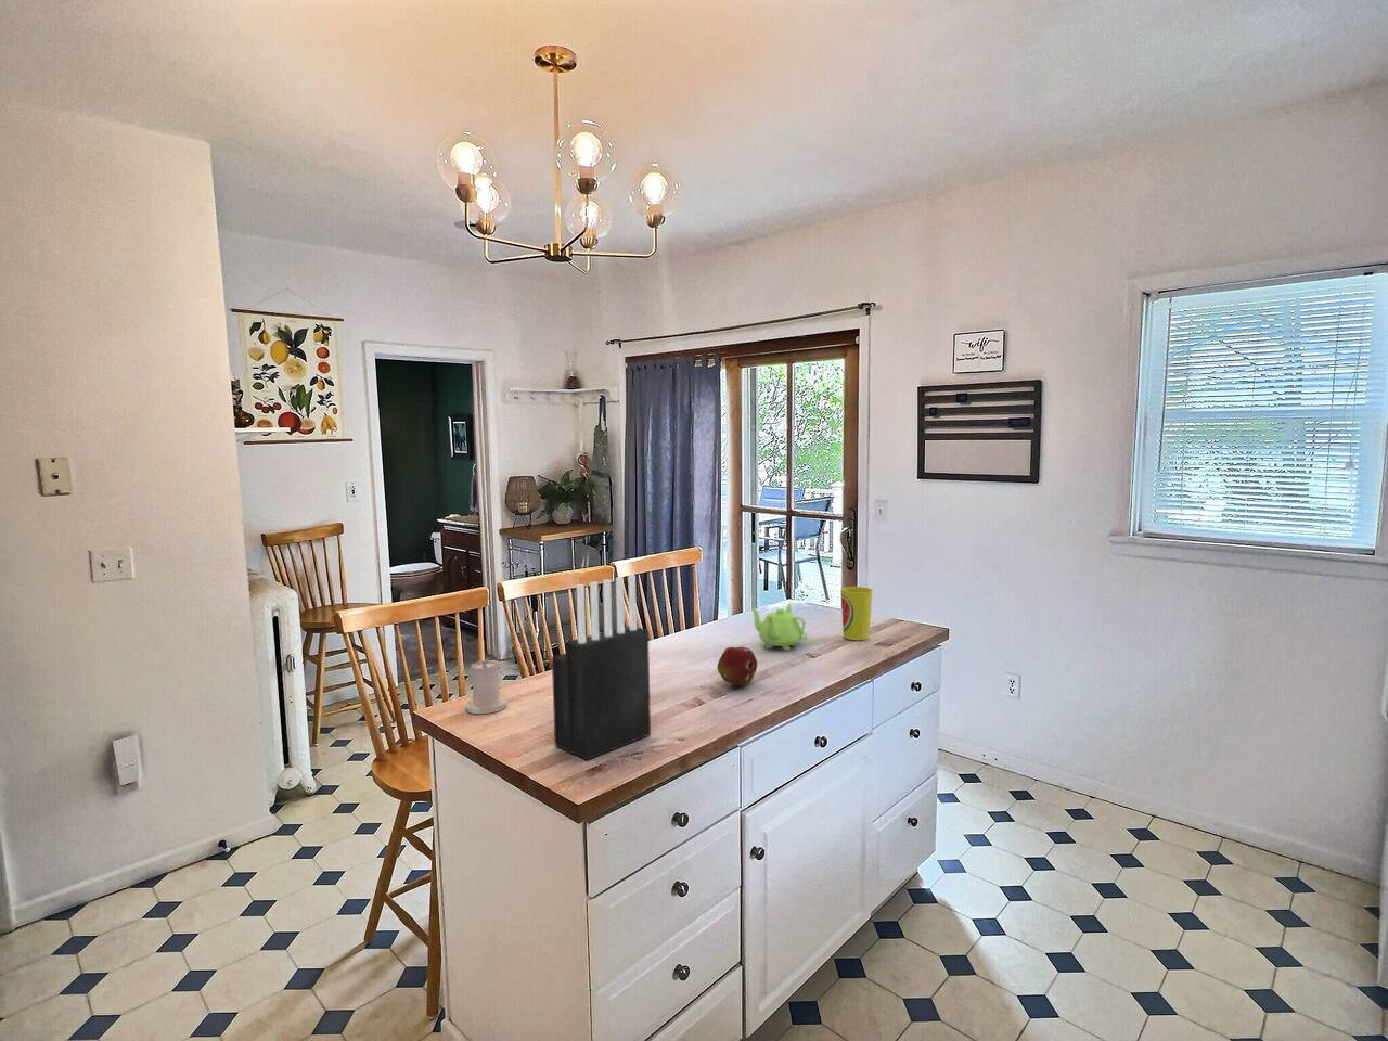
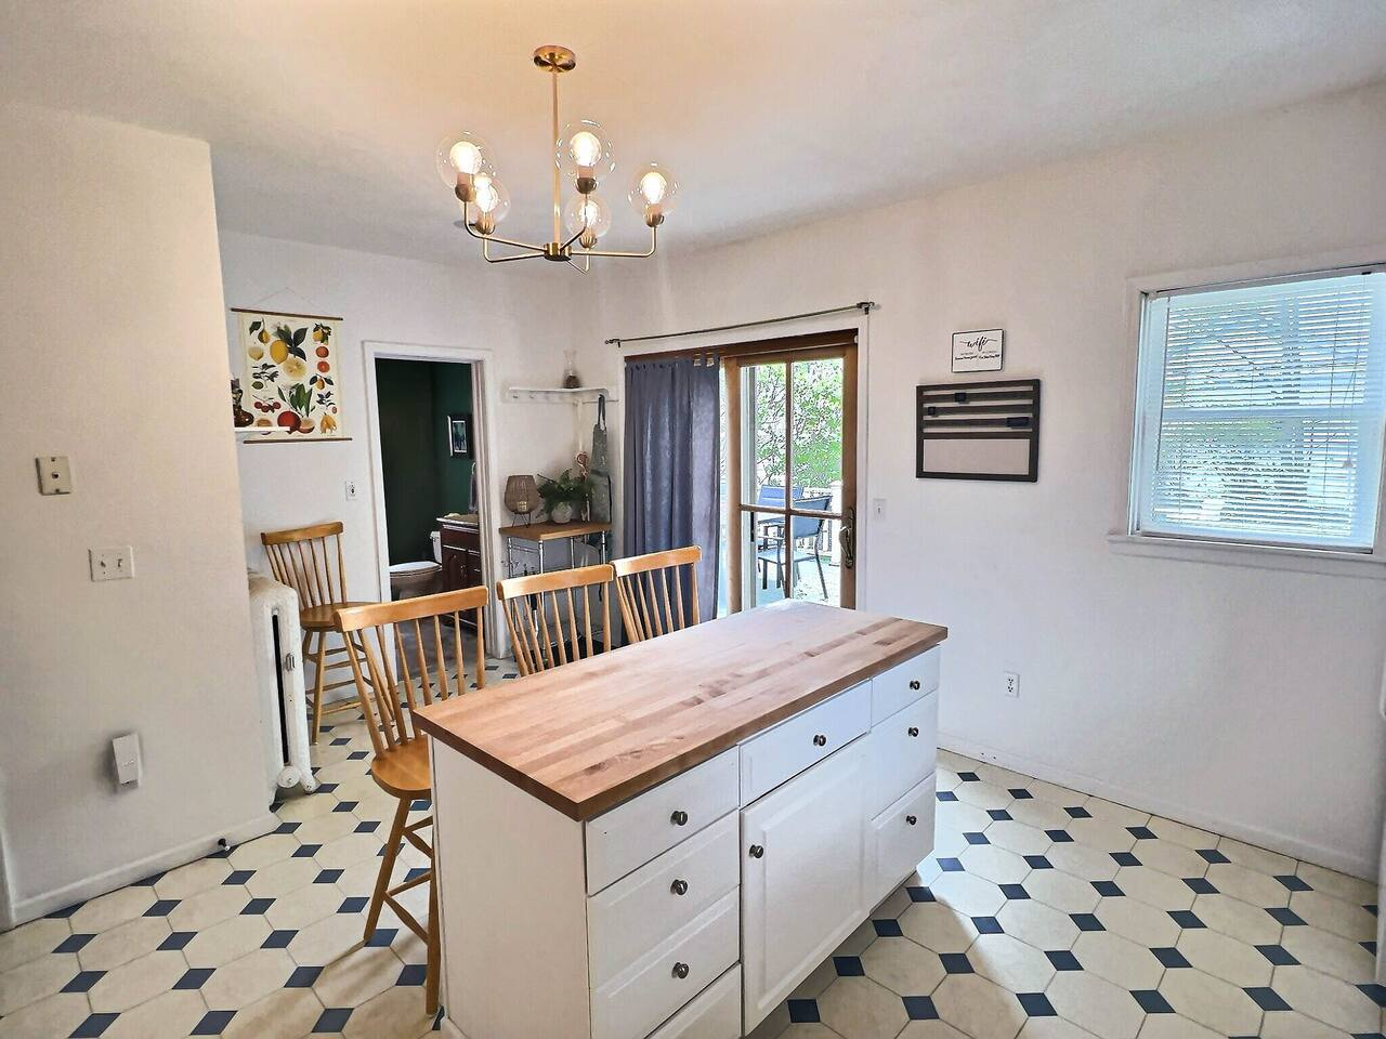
- knife block [551,574,651,761]
- candle [464,659,507,715]
- fruit [716,646,758,687]
- teapot [750,601,809,652]
- cup [839,585,874,641]
